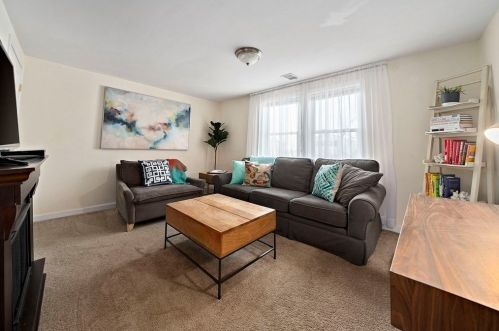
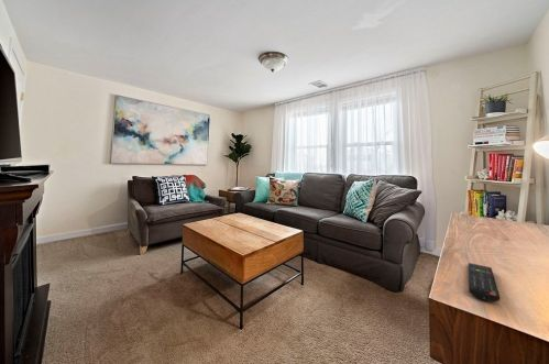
+ remote control [468,262,502,302]
